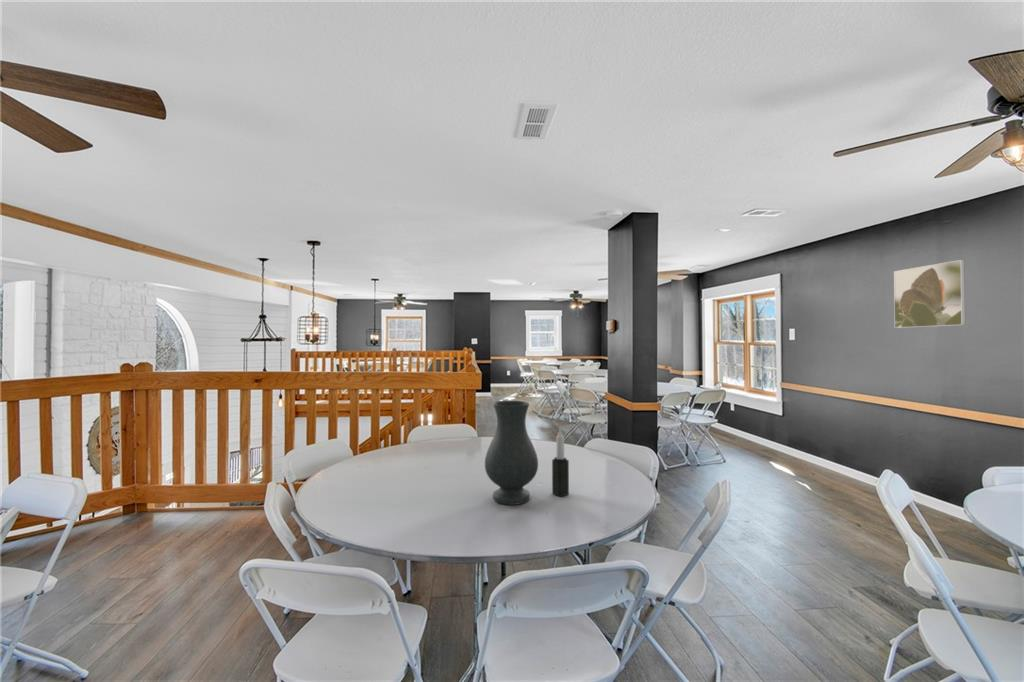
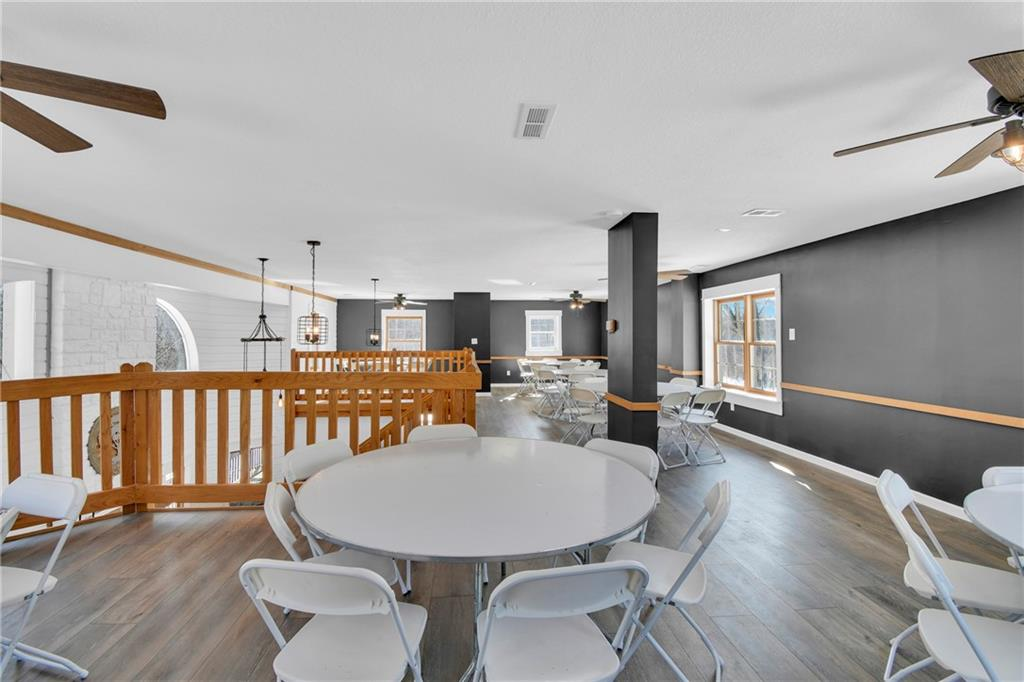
- candle [551,427,570,498]
- vase [484,400,539,506]
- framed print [893,259,966,329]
